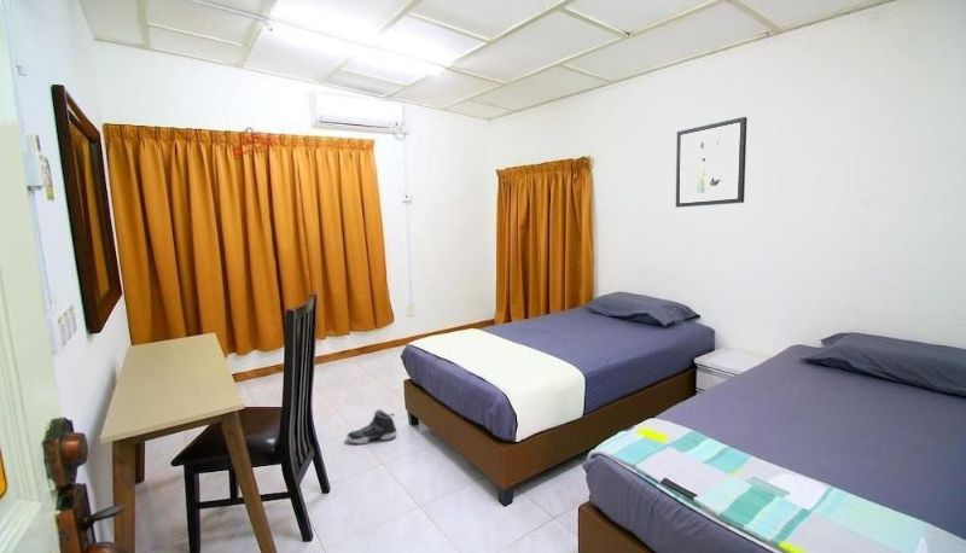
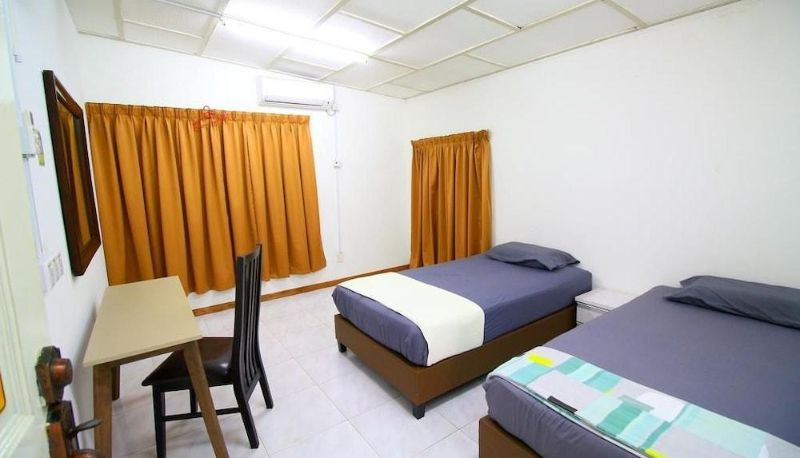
- sneaker [345,408,398,446]
- wall art [675,116,749,209]
